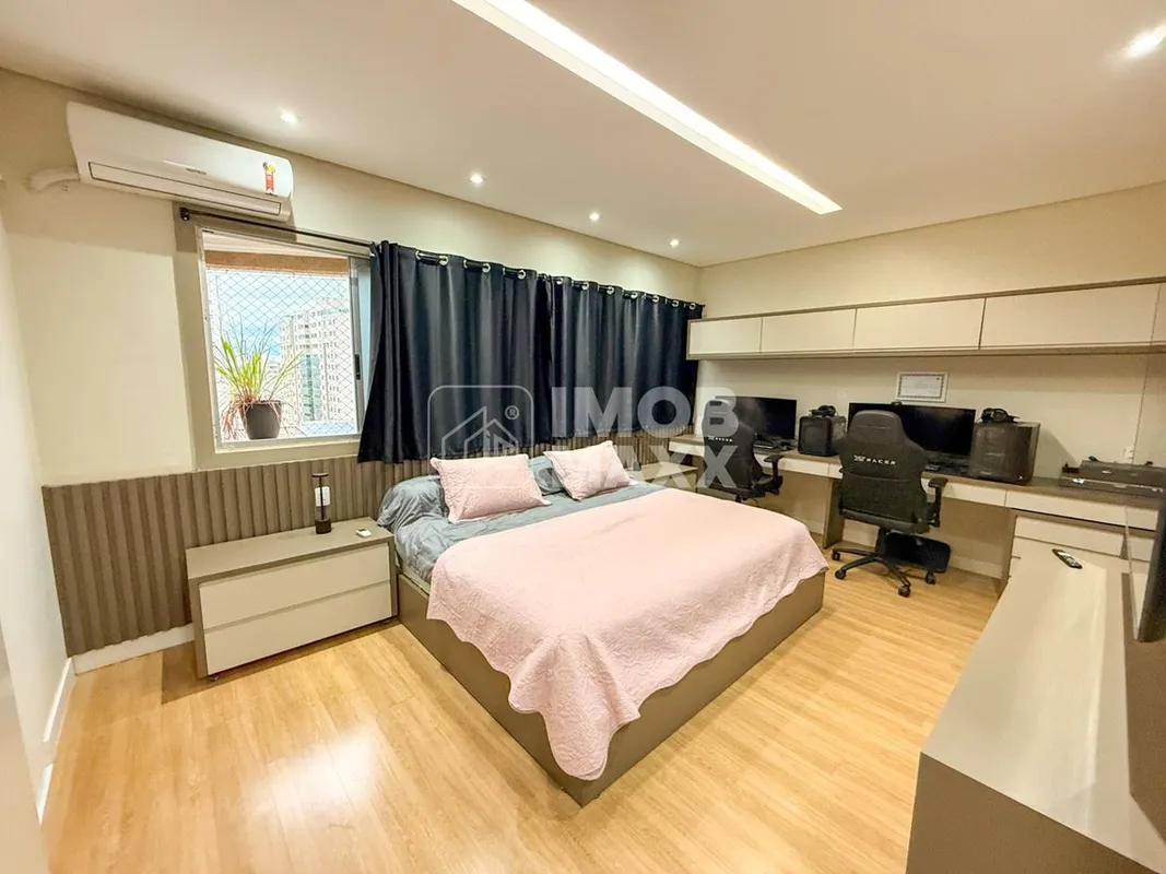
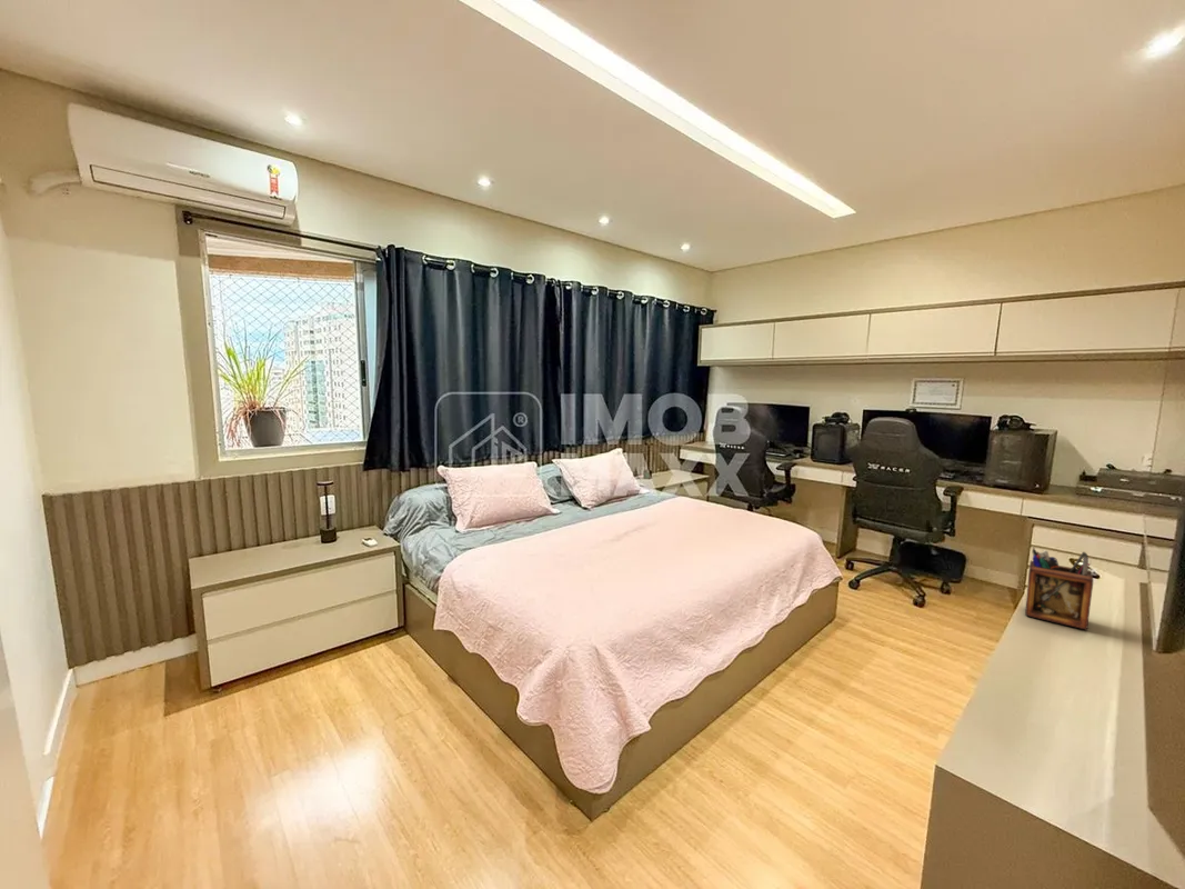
+ desk organizer [1024,546,1095,631]
